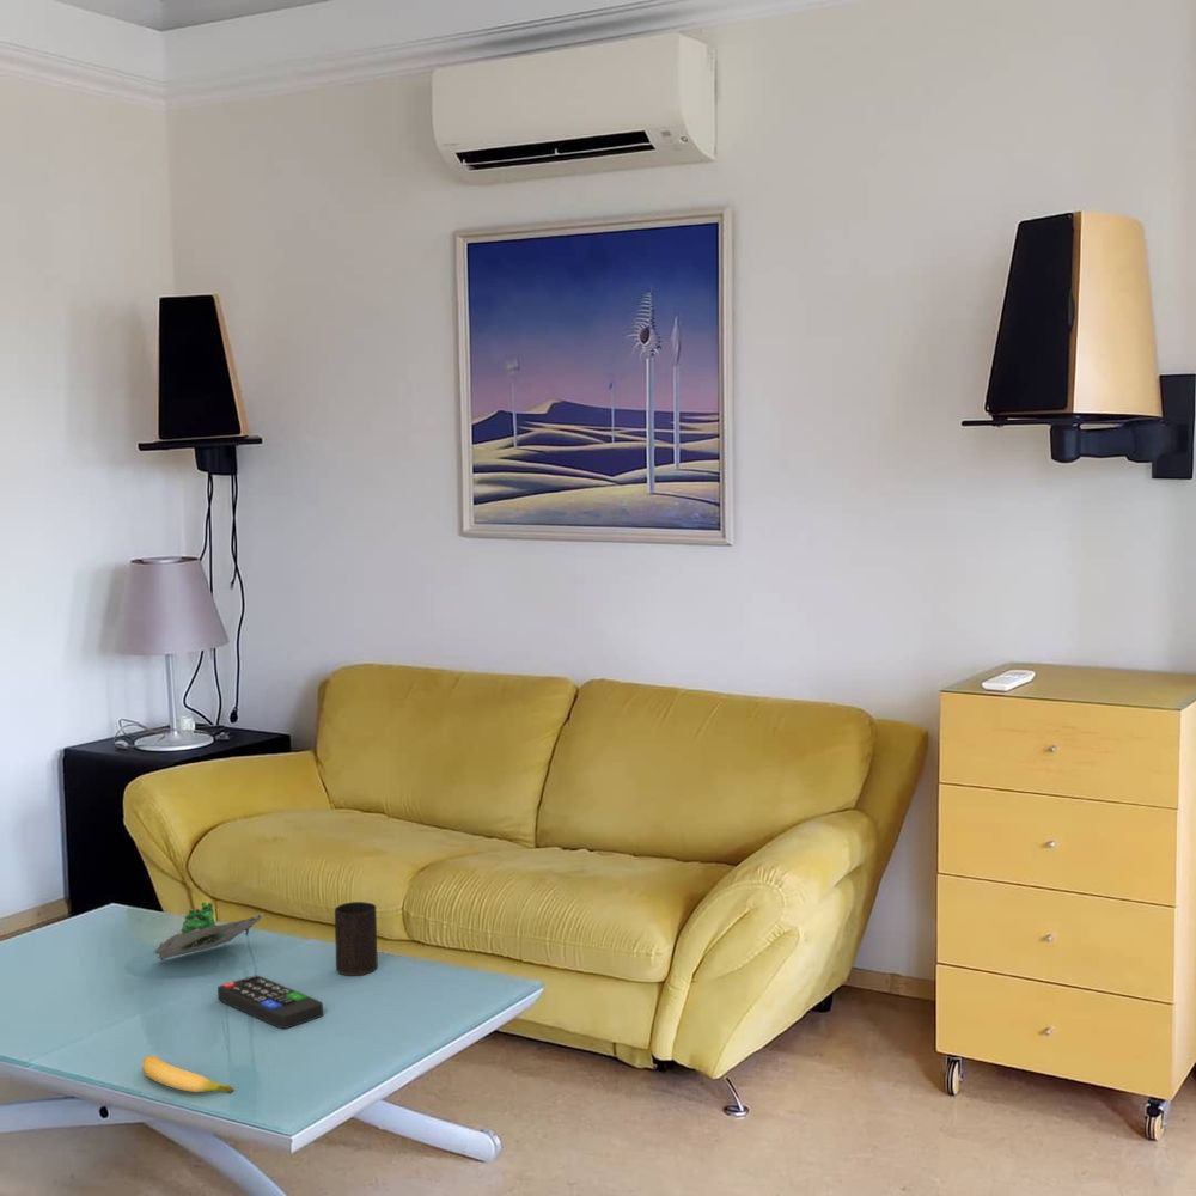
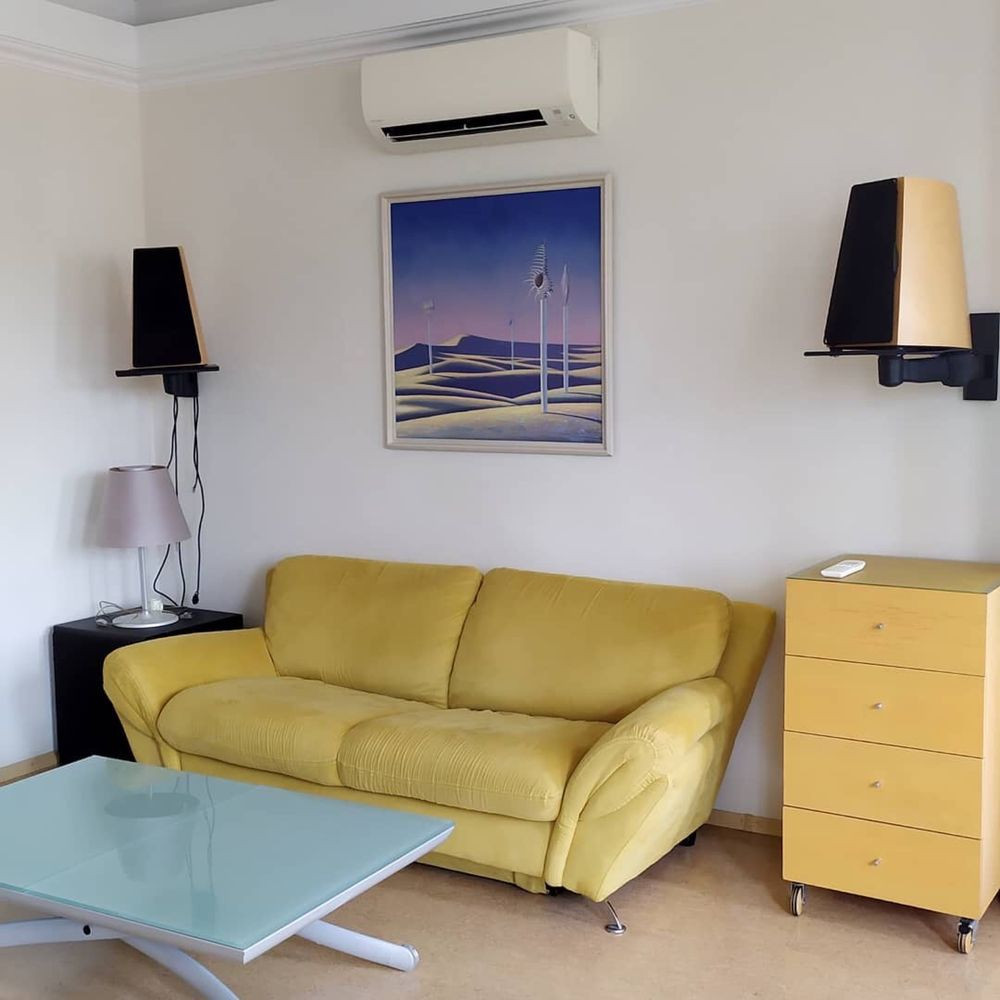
- banana [141,1054,236,1094]
- remote control [216,975,324,1030]
- cup [334,901,379,976]
- succulent plant [153,901,264,962]
